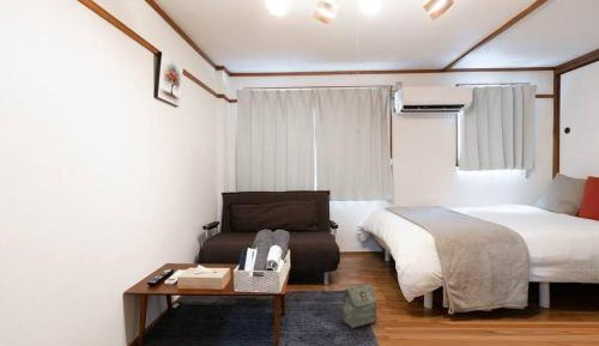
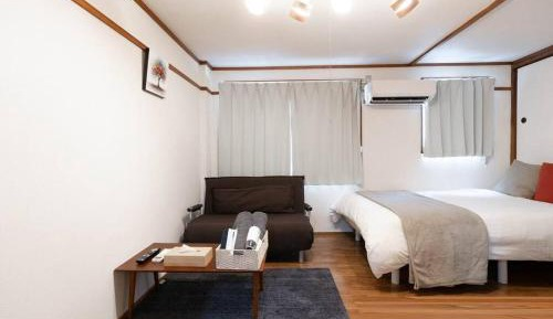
- bag [341,283,379,329]
